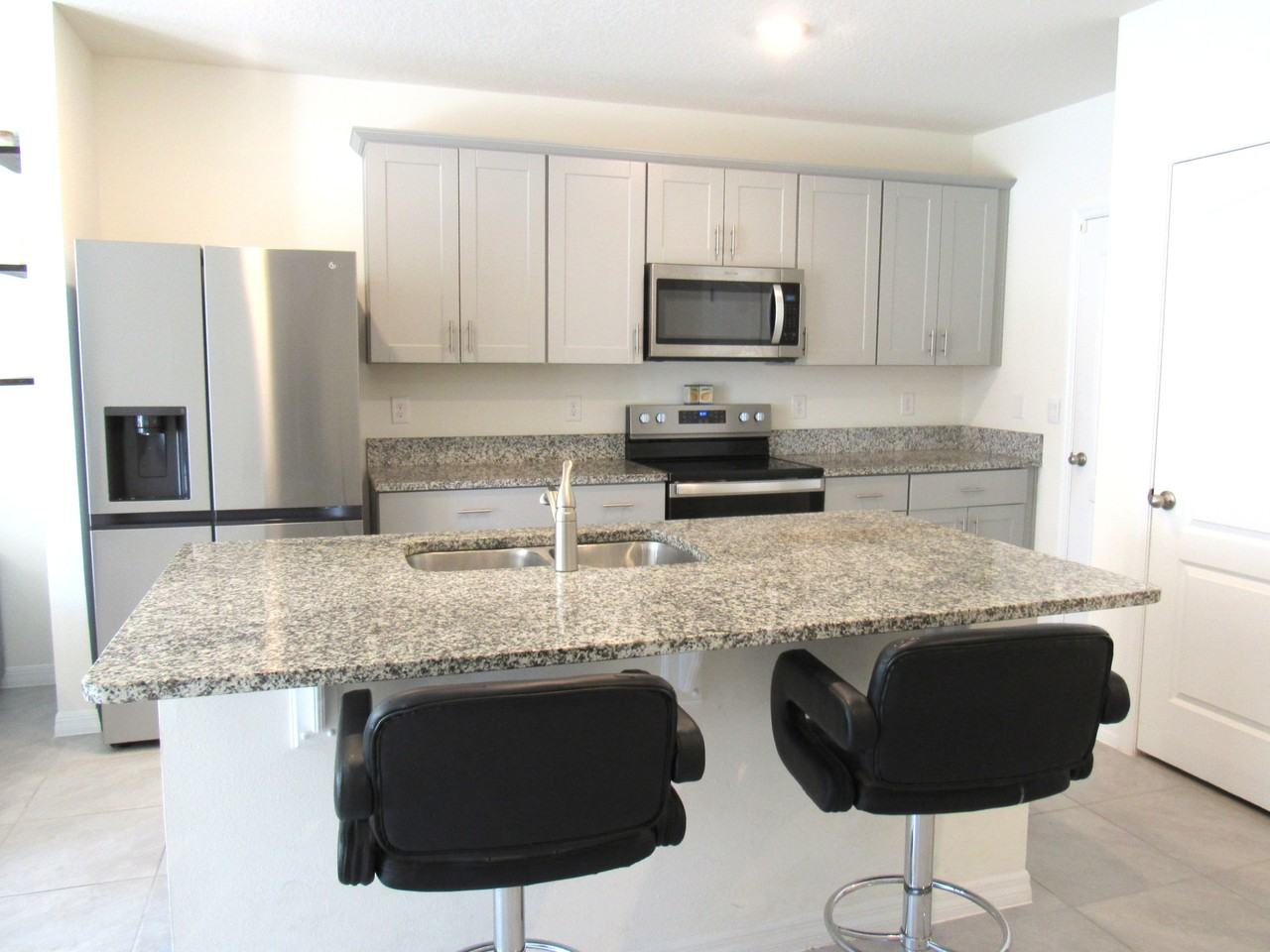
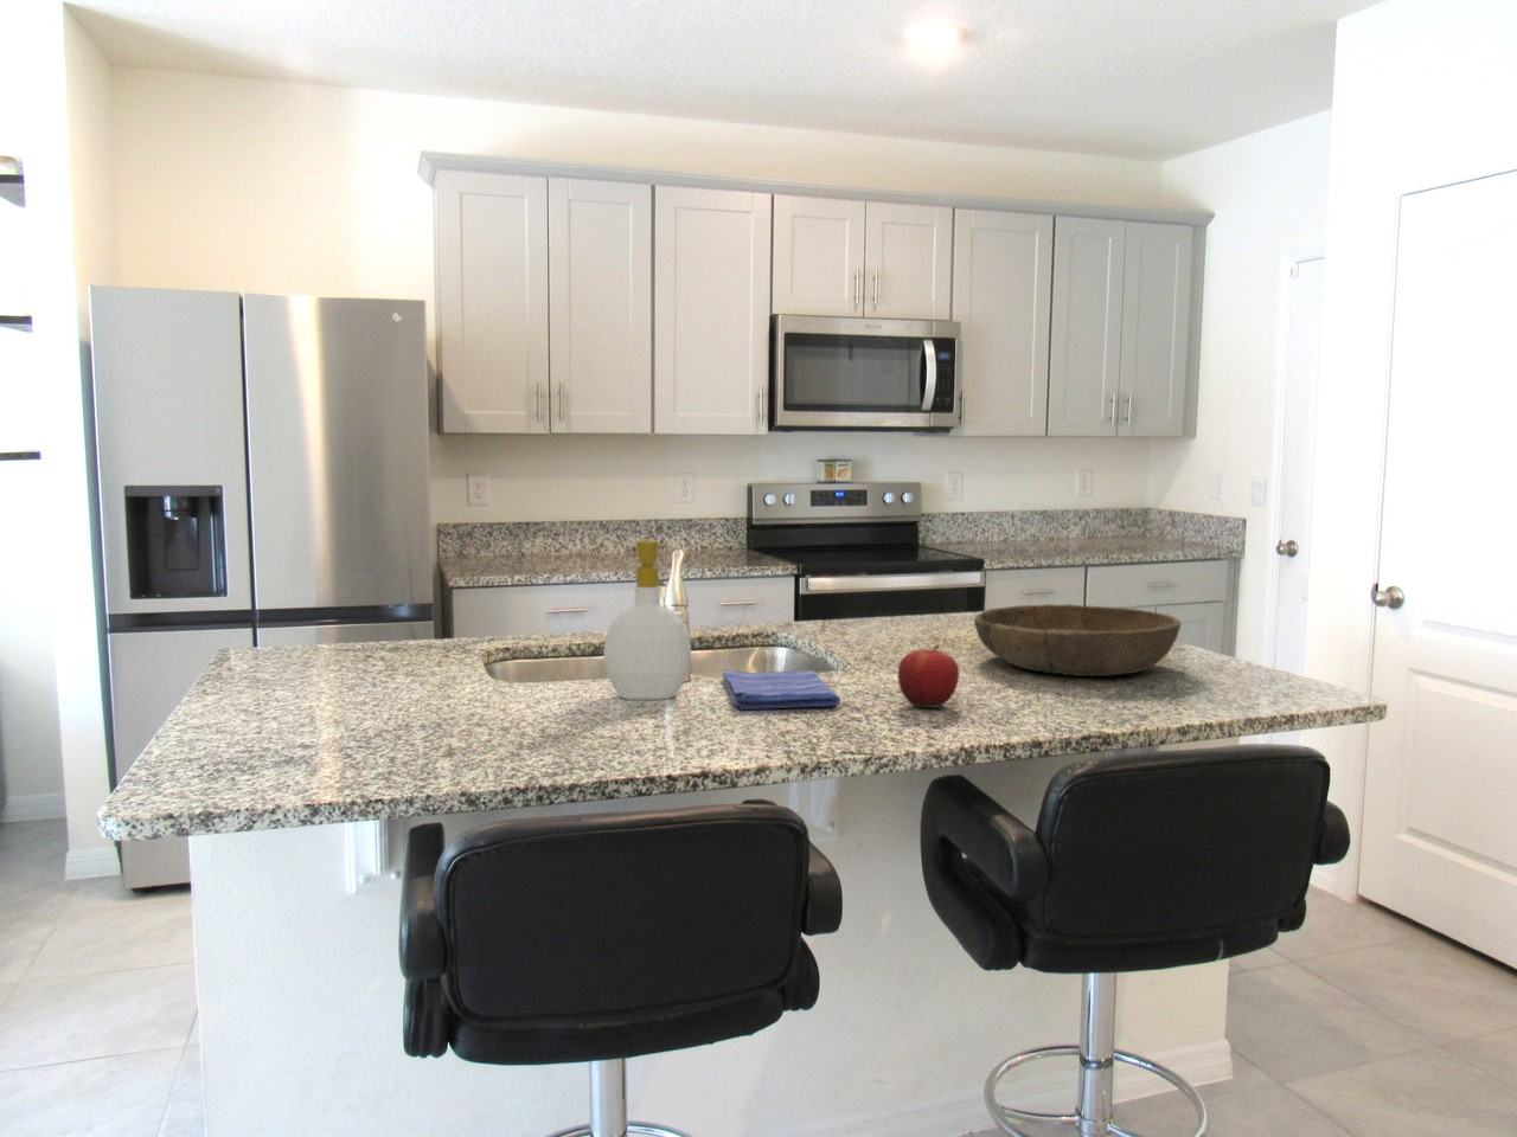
+ fruit [896,643,960,709]
+ bowl [974,603,1181,677]
+ dish towel [721,668,841,711]
+ soap bottle [602,539,692,701]
